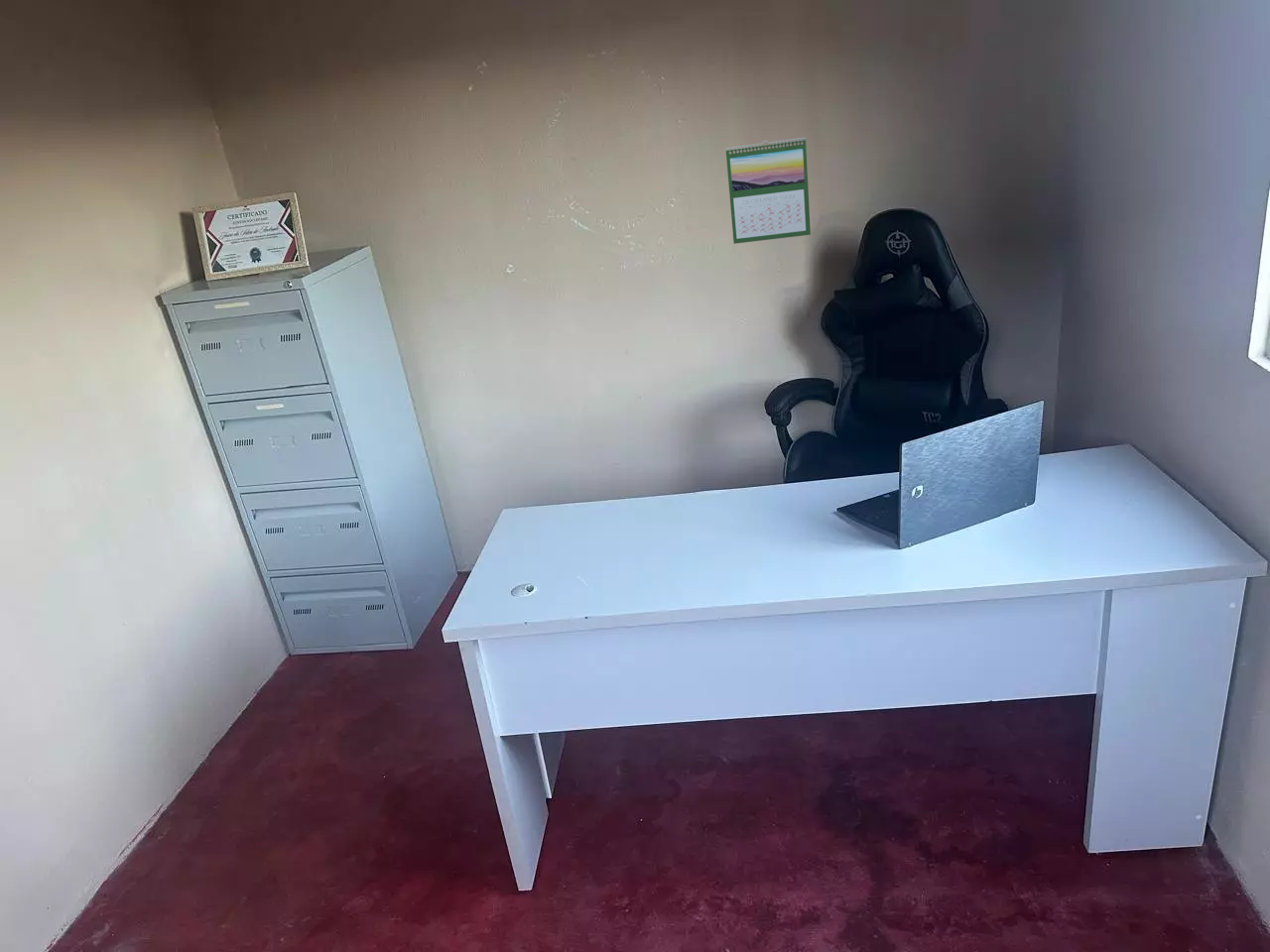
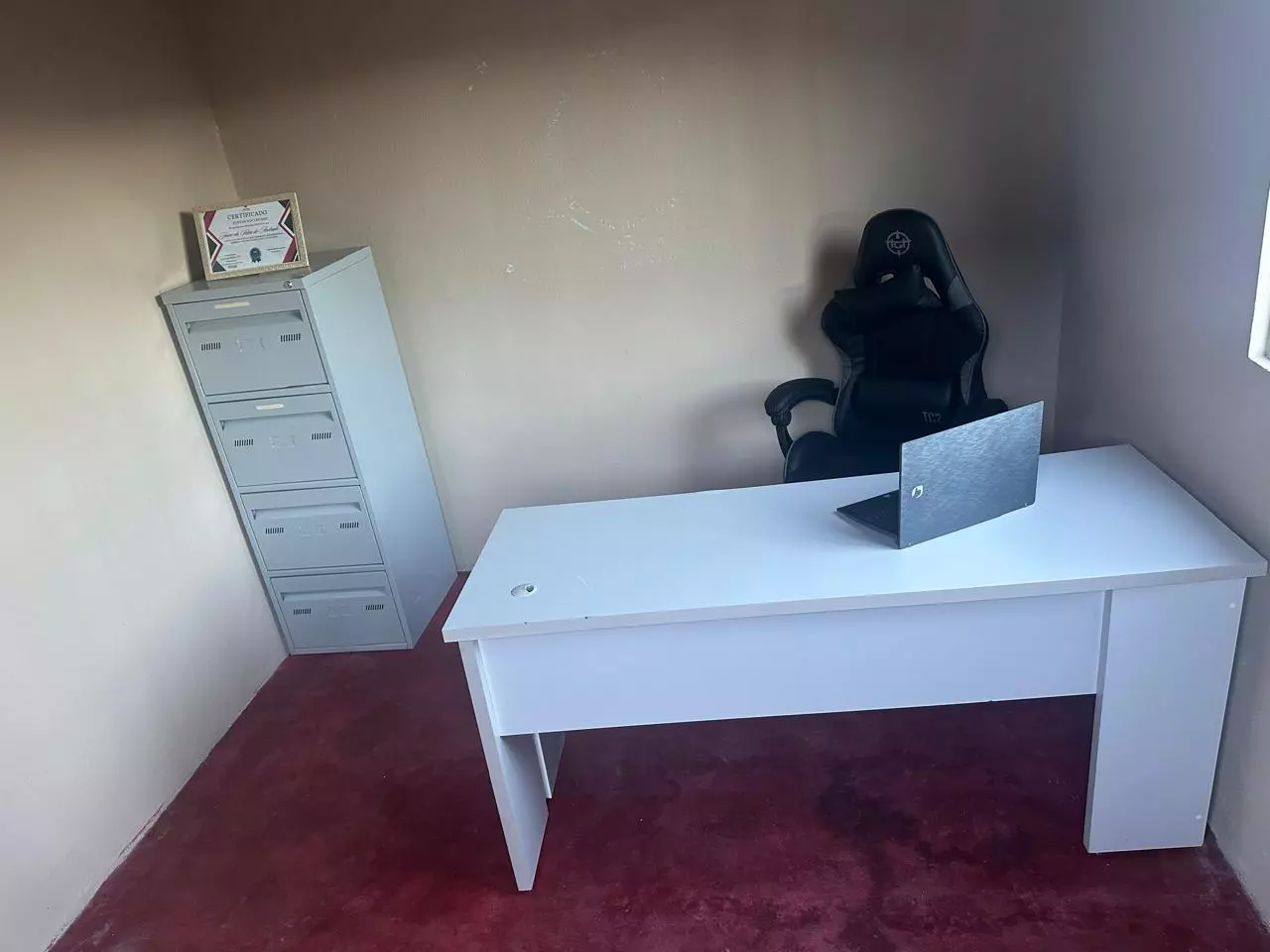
- calendar [725,137,812,245]
